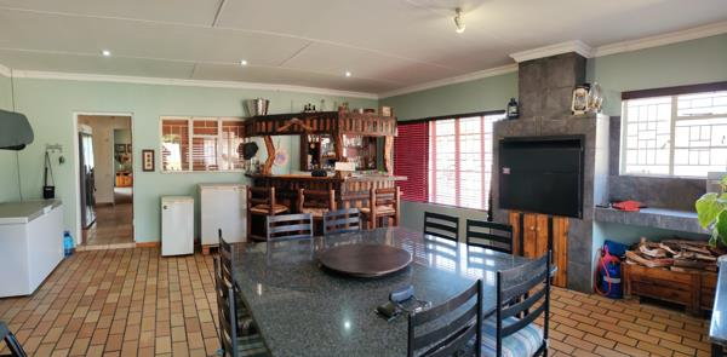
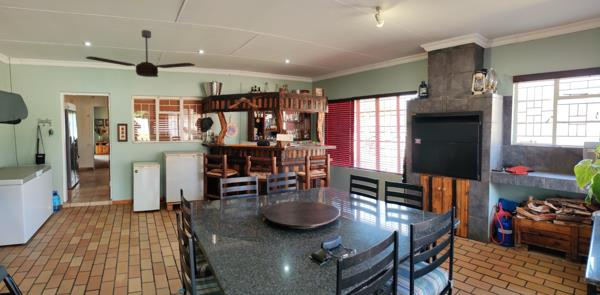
+ ceiling fan [85,29,196,78]
